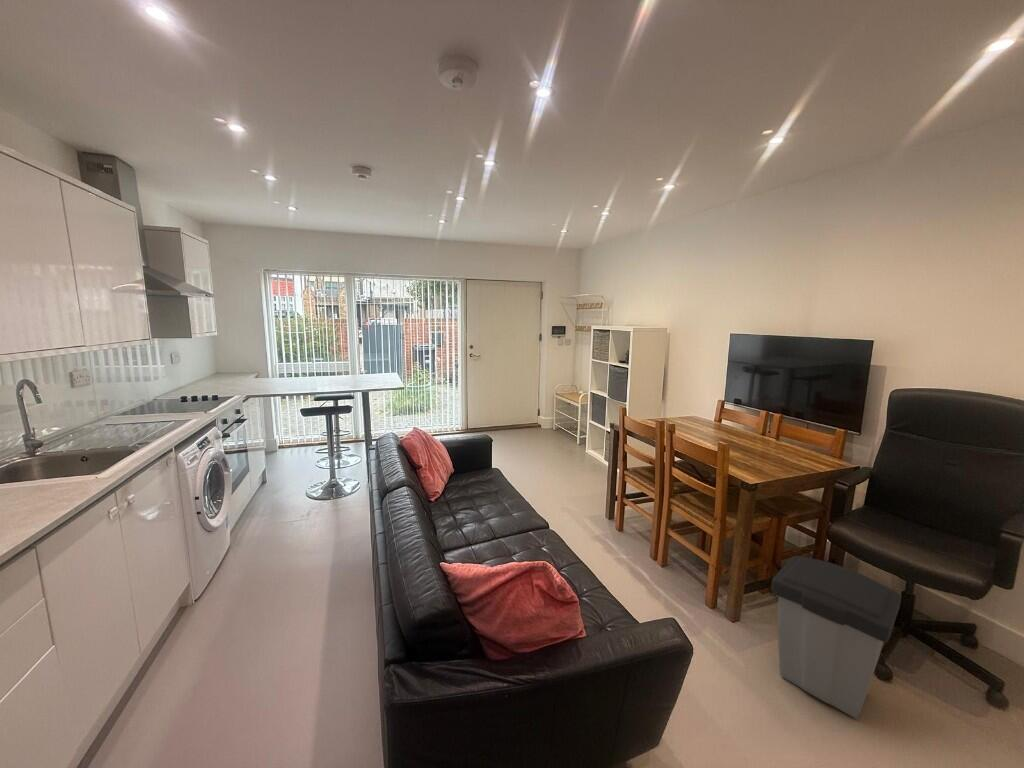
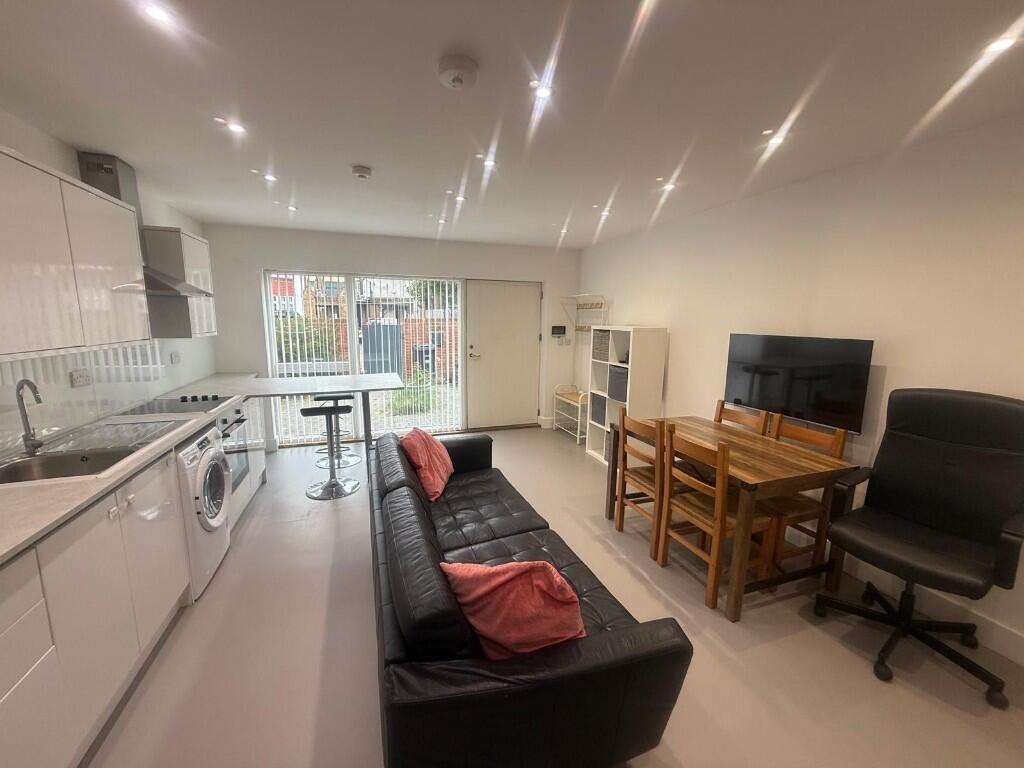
- trash can [771,555,903,719]
